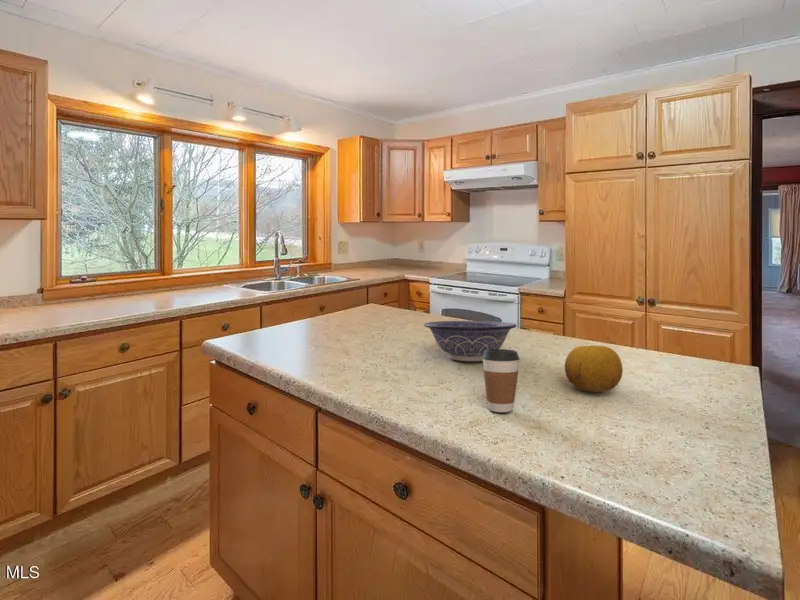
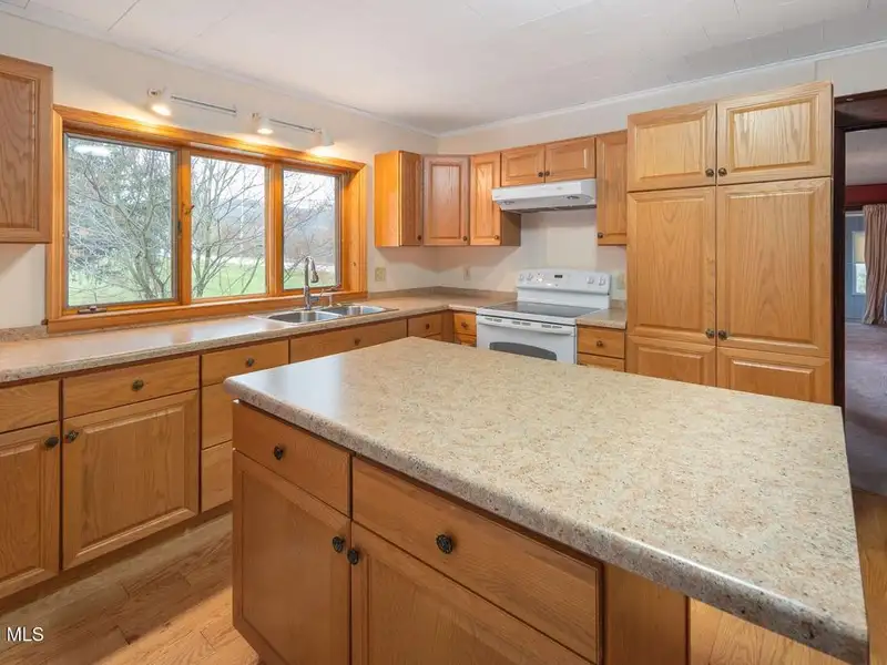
- coffee cup [482,348,520,413]
- fruit [564,344,624,393]
- decorative bowl [423,320,518,362]
